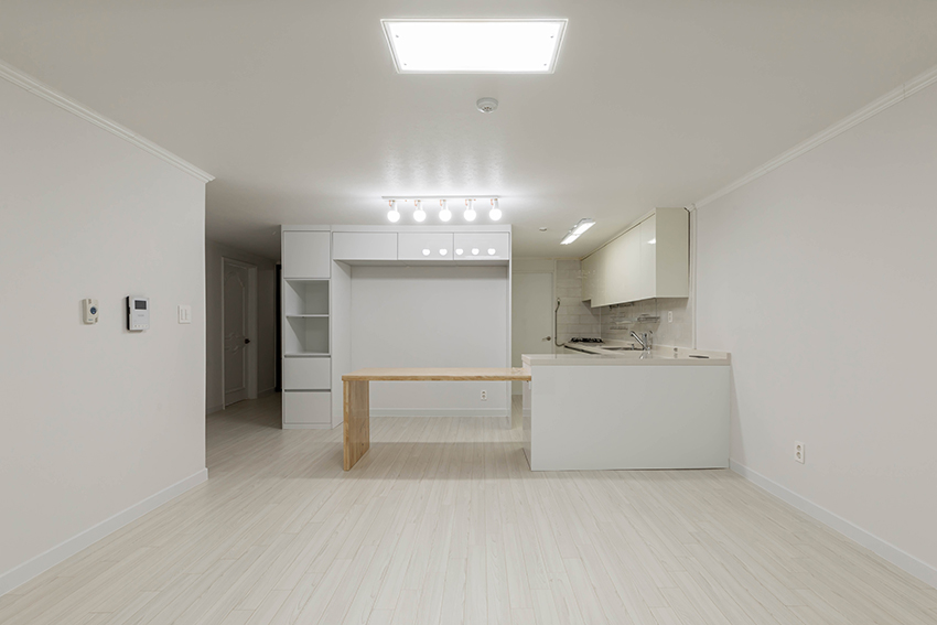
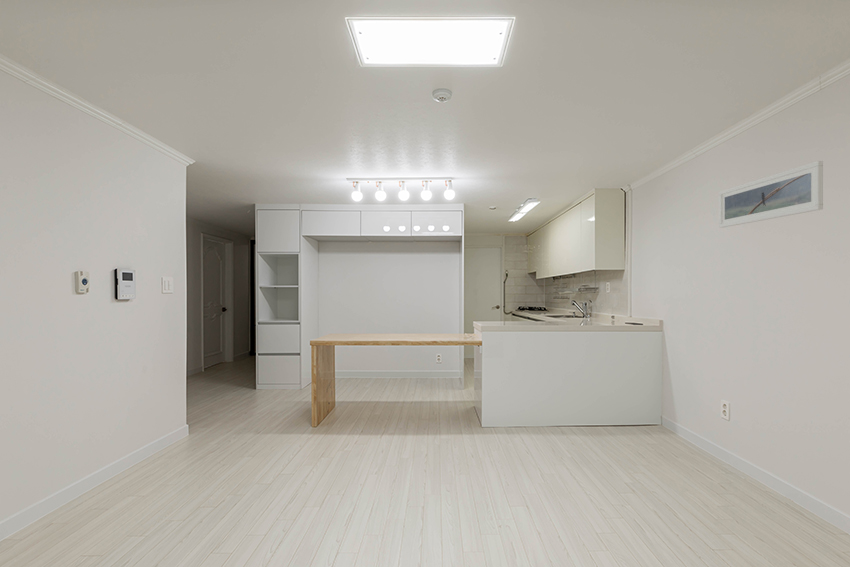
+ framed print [718,160,824,229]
